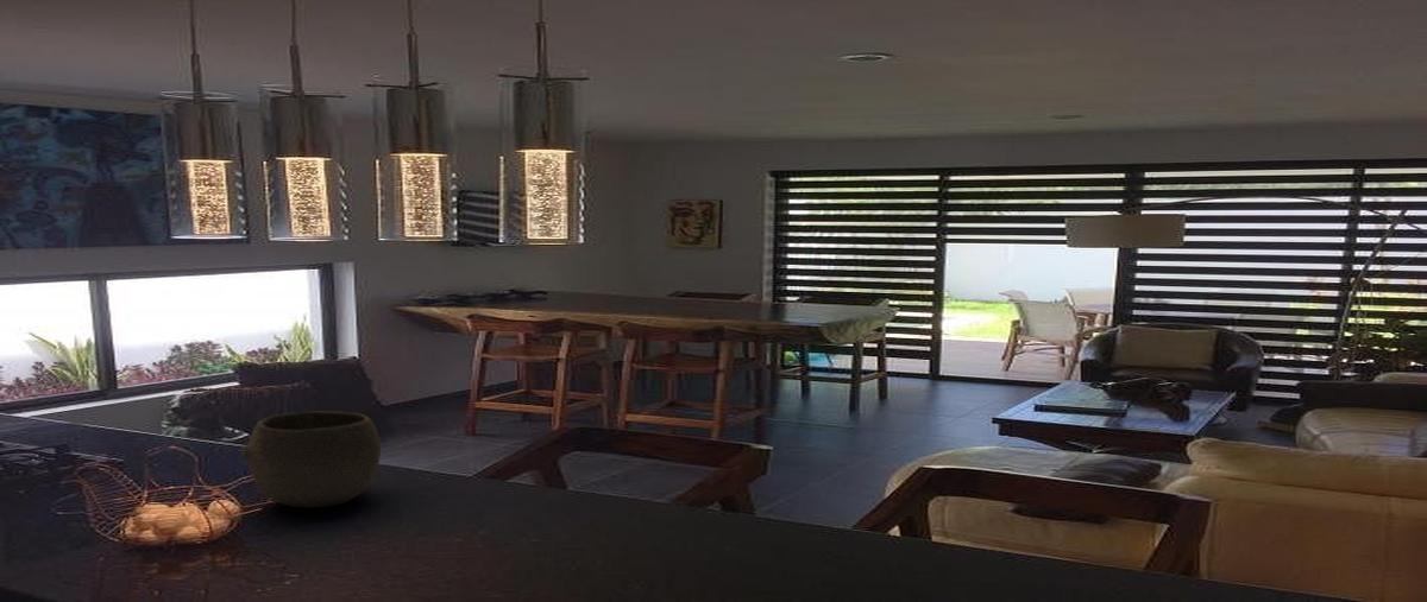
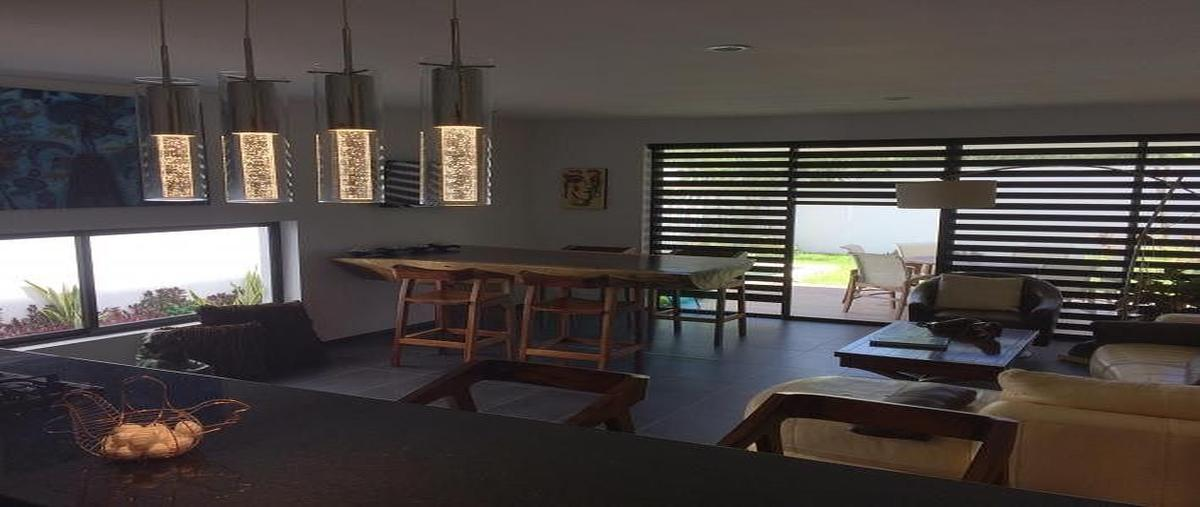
- bowl [240,410,382,509]
